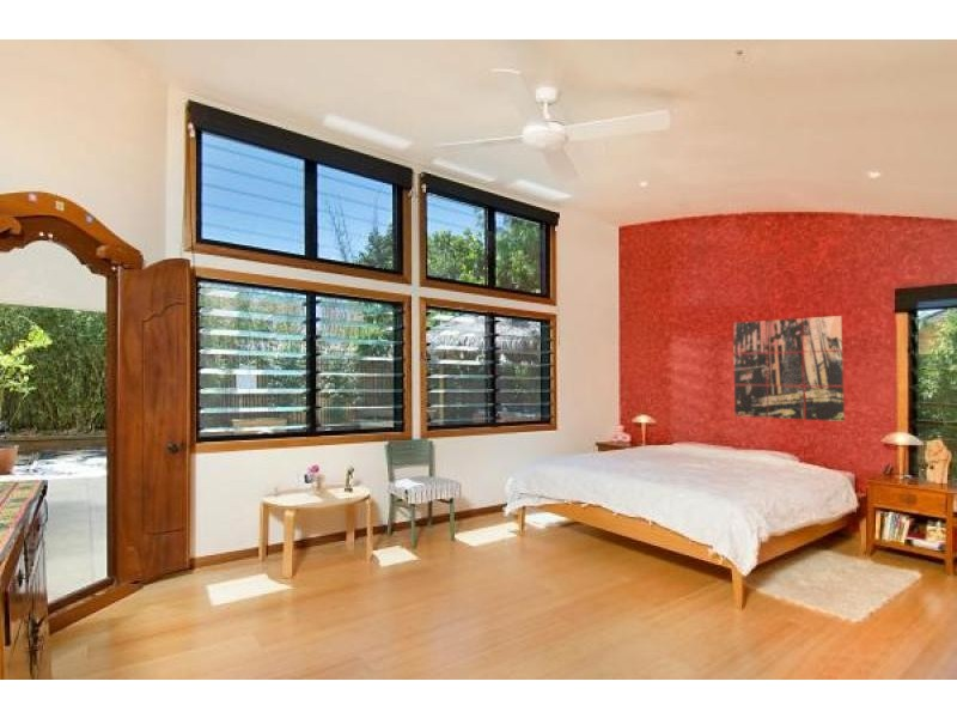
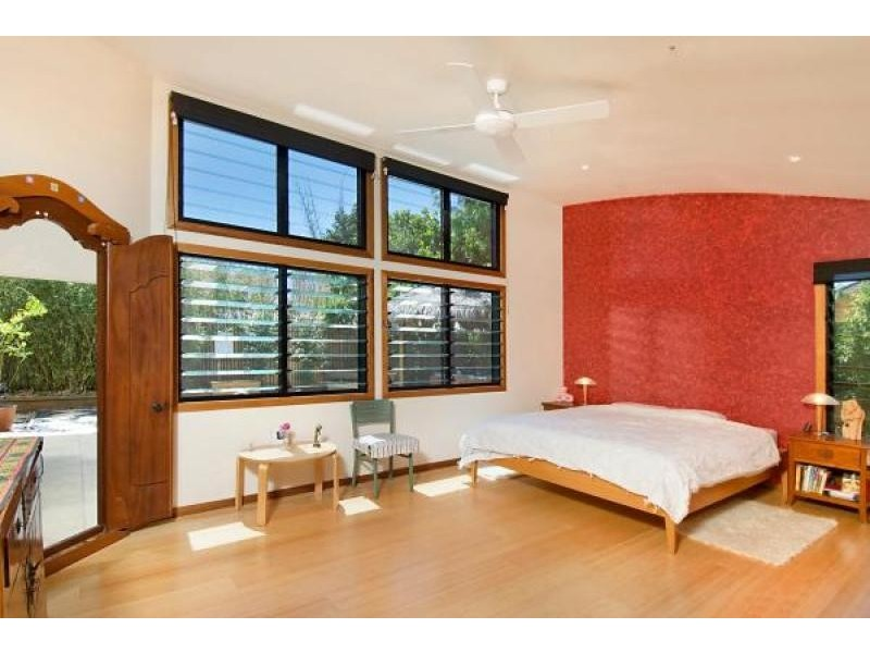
- wall art [732,315,846,422]
